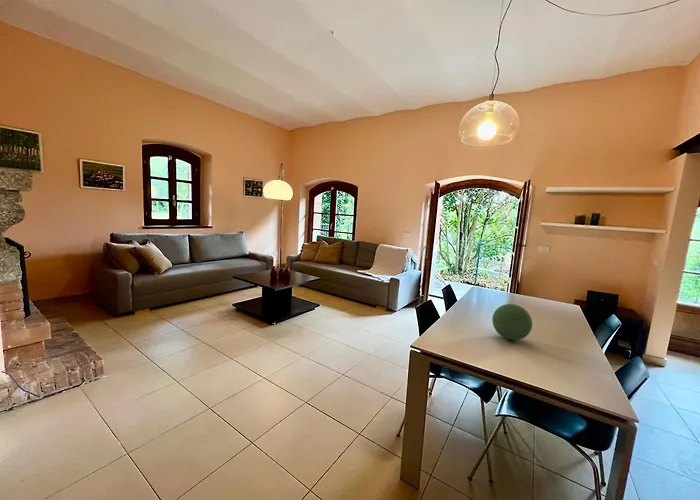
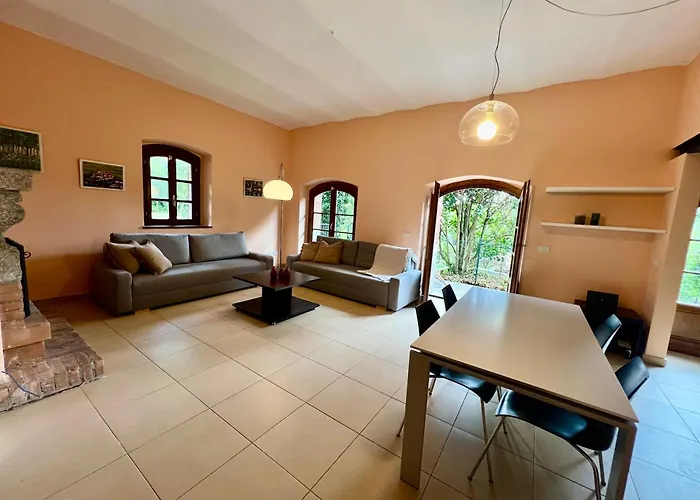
- decorative orb [491,303,533,341]
